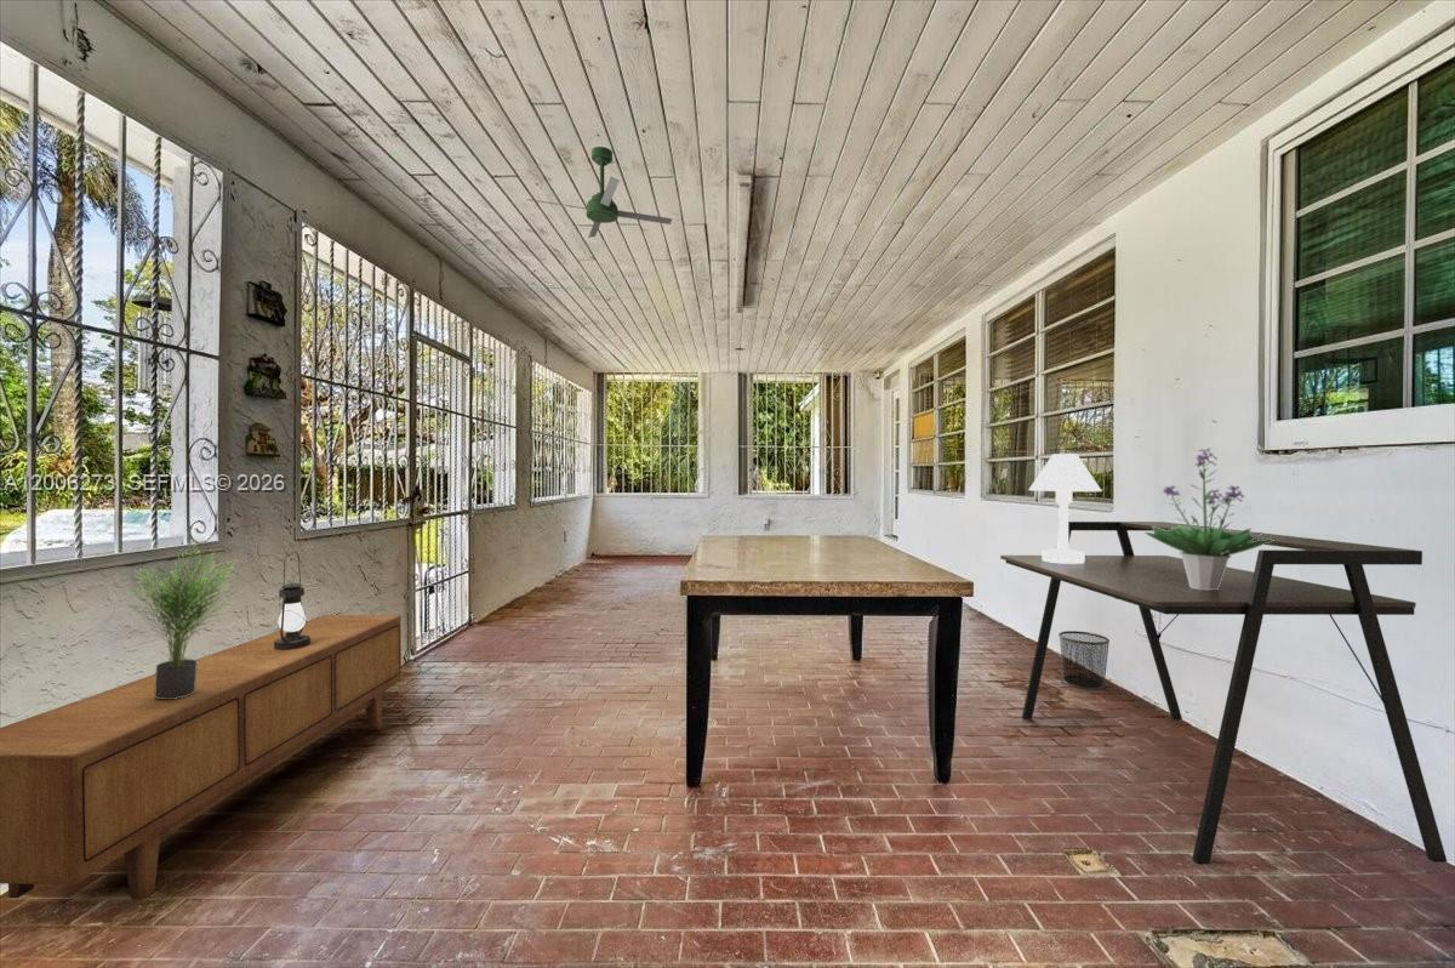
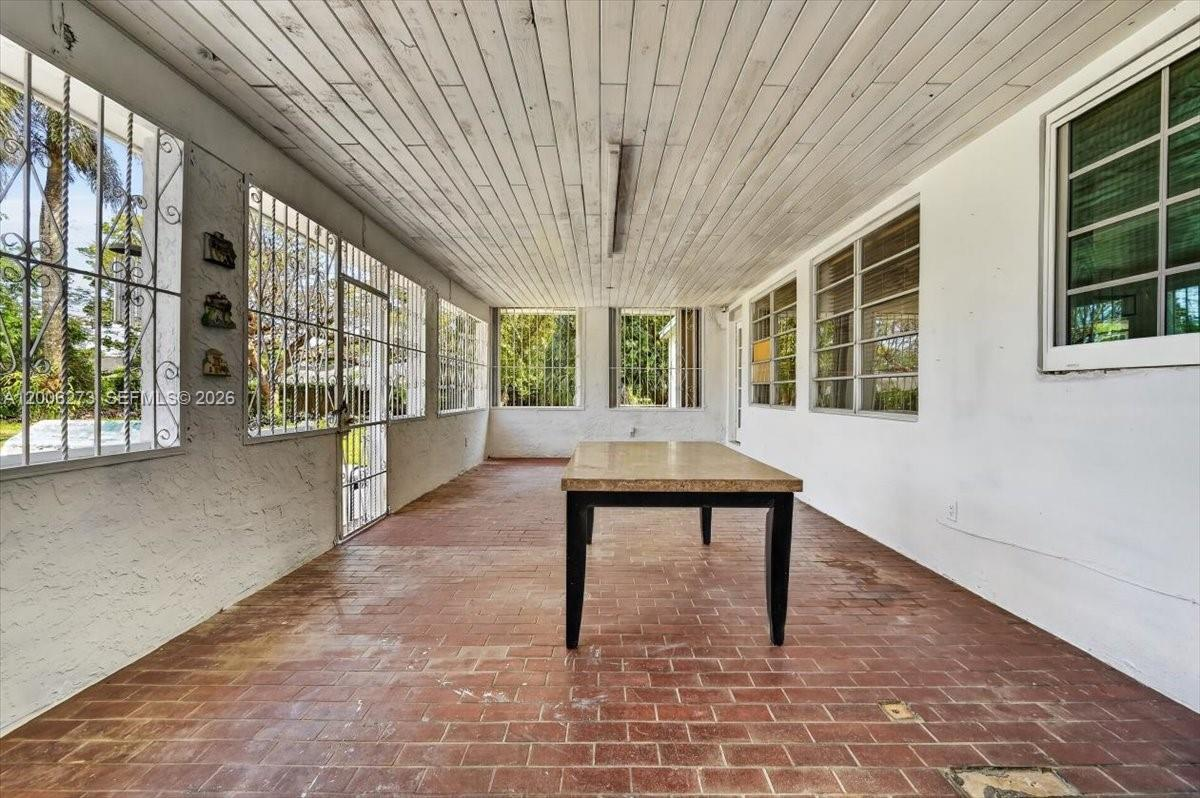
- lantern [274,550,310,650]
- waste bin [1057,630,1111,690]
- potted plant [1143,448,1274,590]
- potted plant [124,543,242,699]
- lamp [1028,452,1102,564]
- ceiling fan [526,146,673,239]
- sideboard [0,614,403,901]
- desk [999,520,1448,864]
